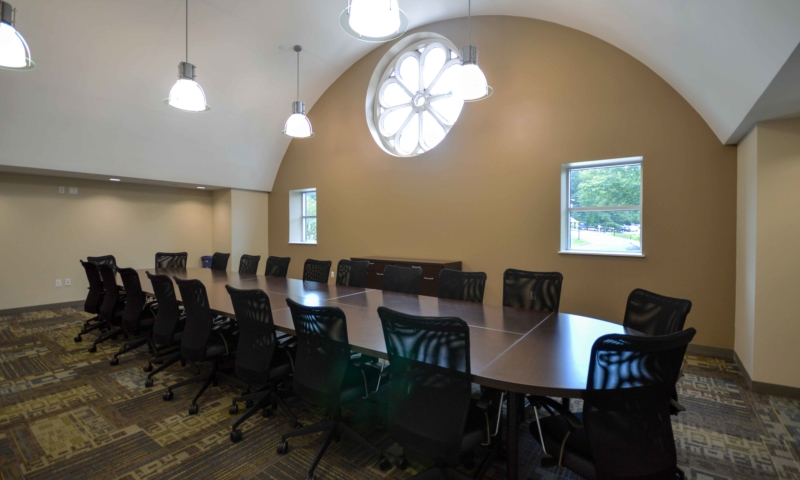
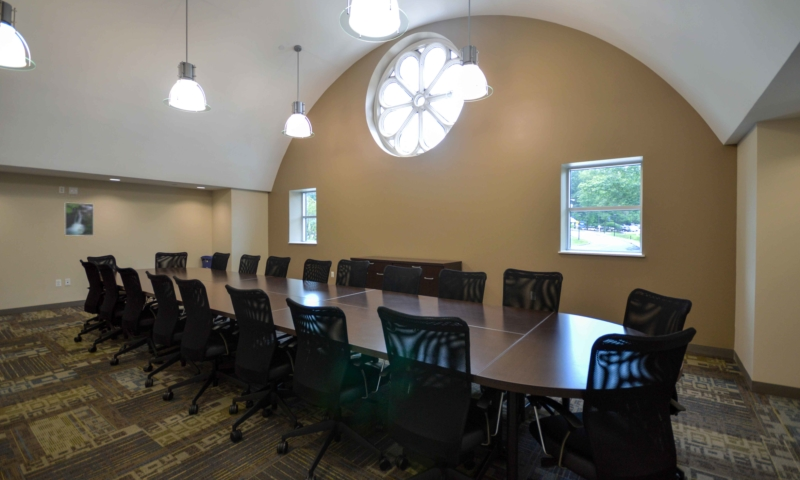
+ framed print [64,201,95,237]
